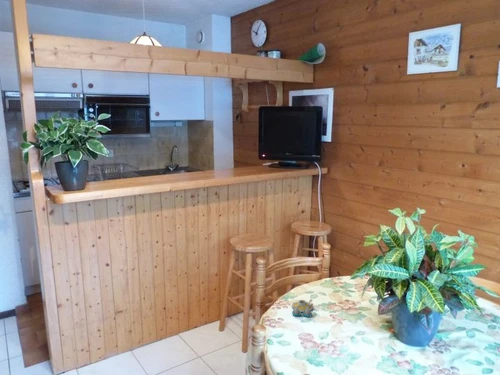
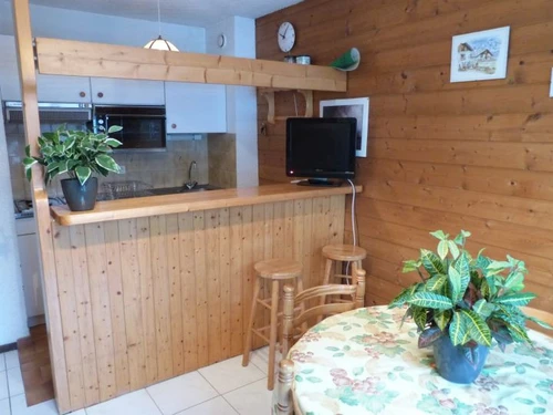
- salt and pepper shaker set [291,298,314,318]
